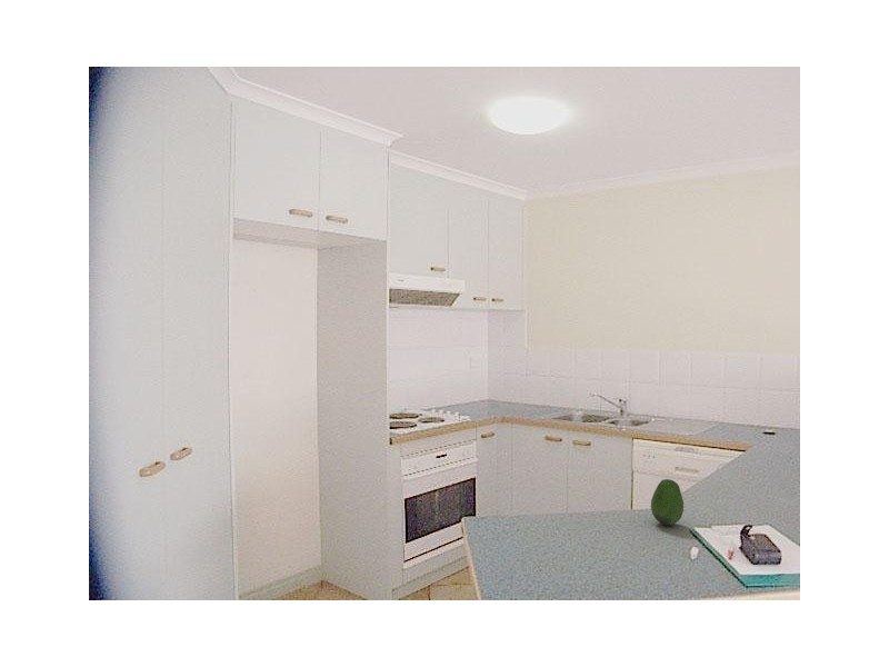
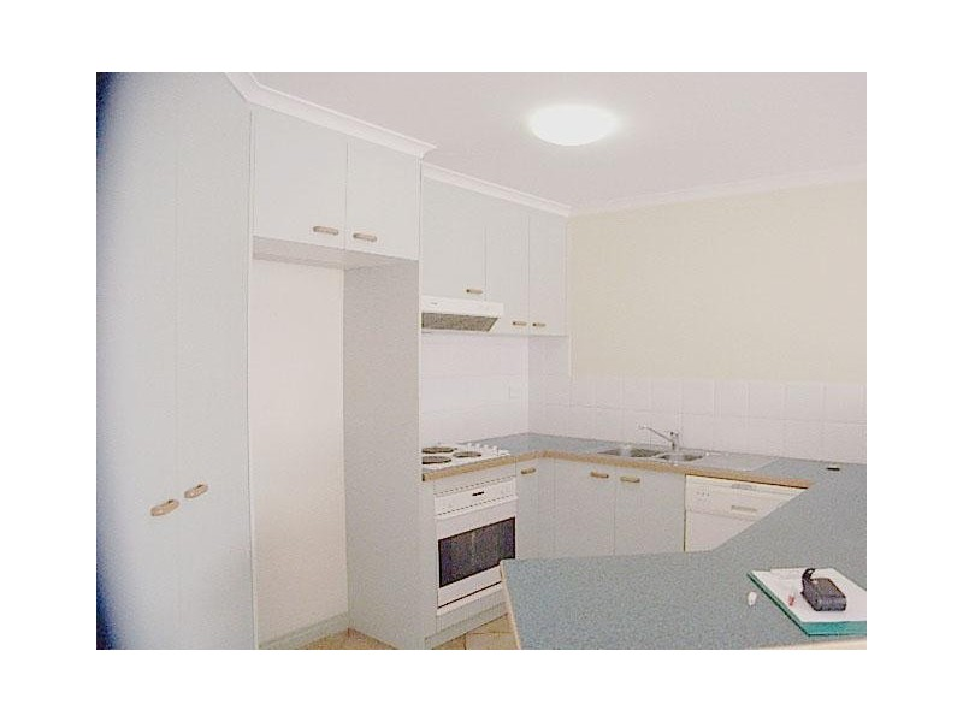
- fruit [650,478,685,526]
